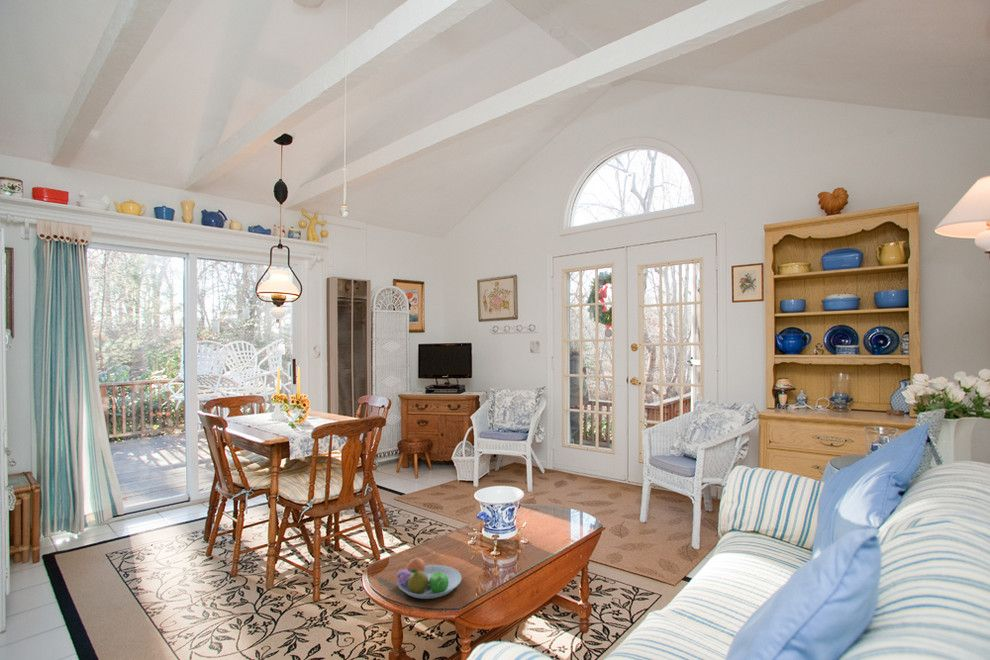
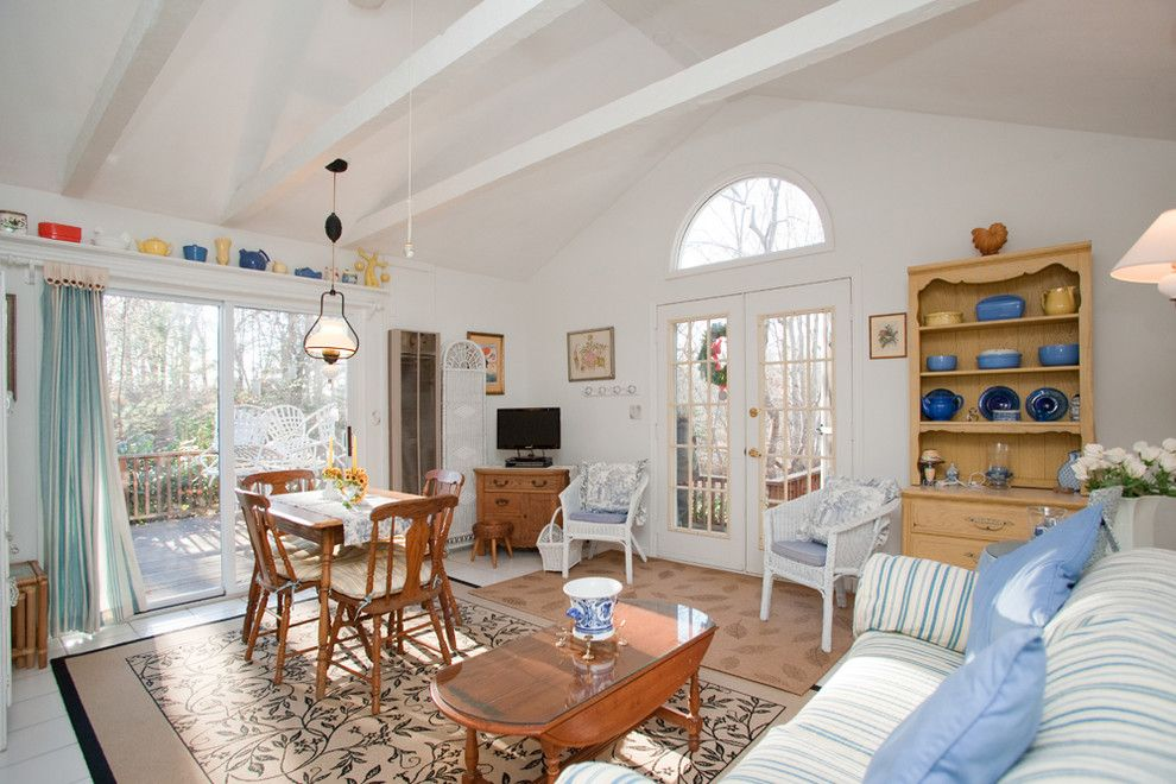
- fruit bowl [395,555,463,600]
